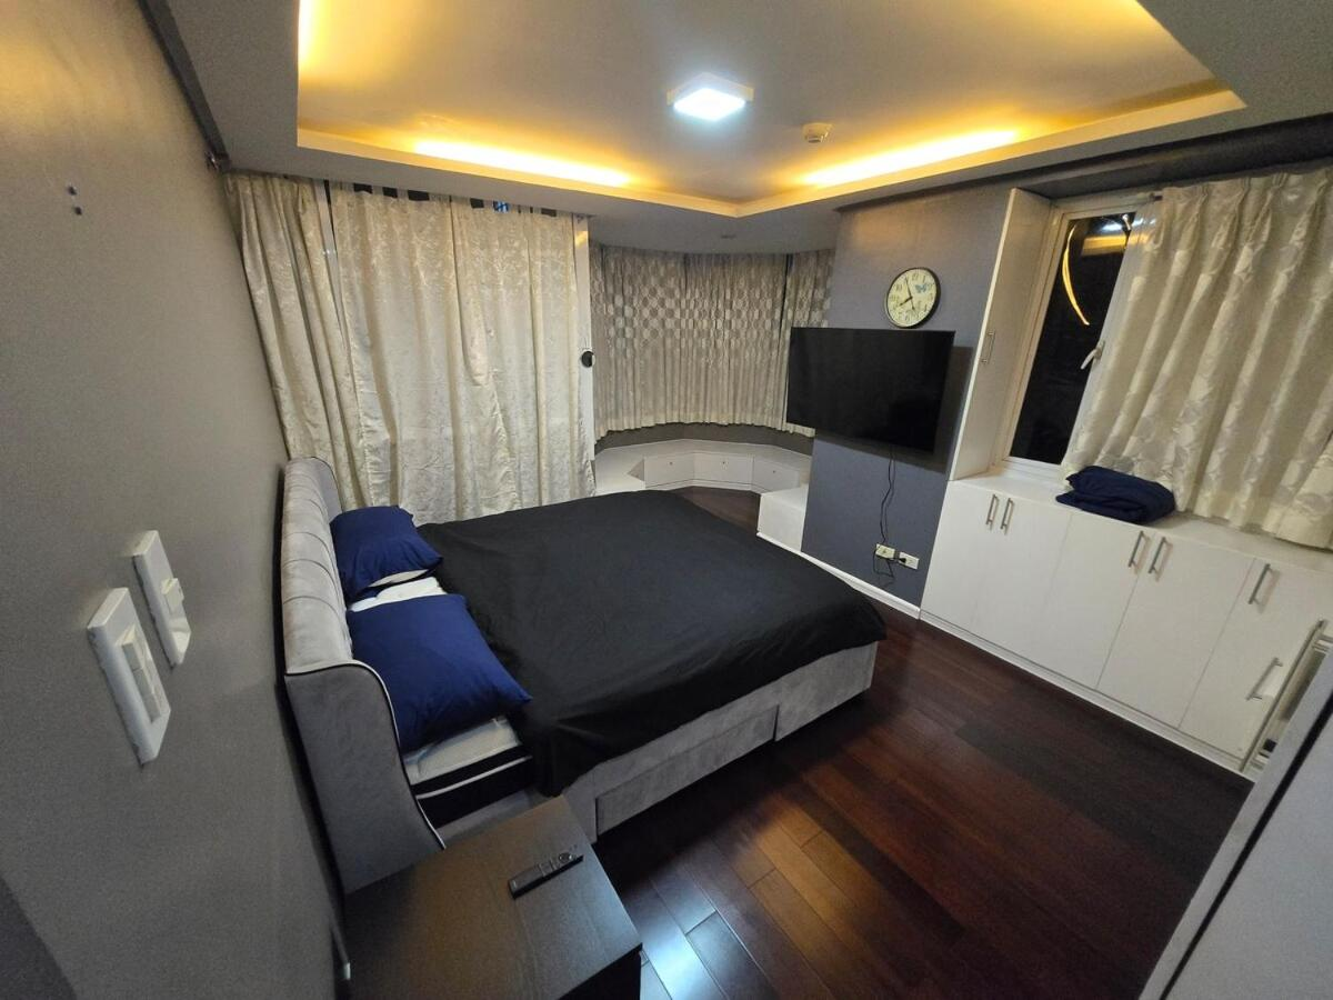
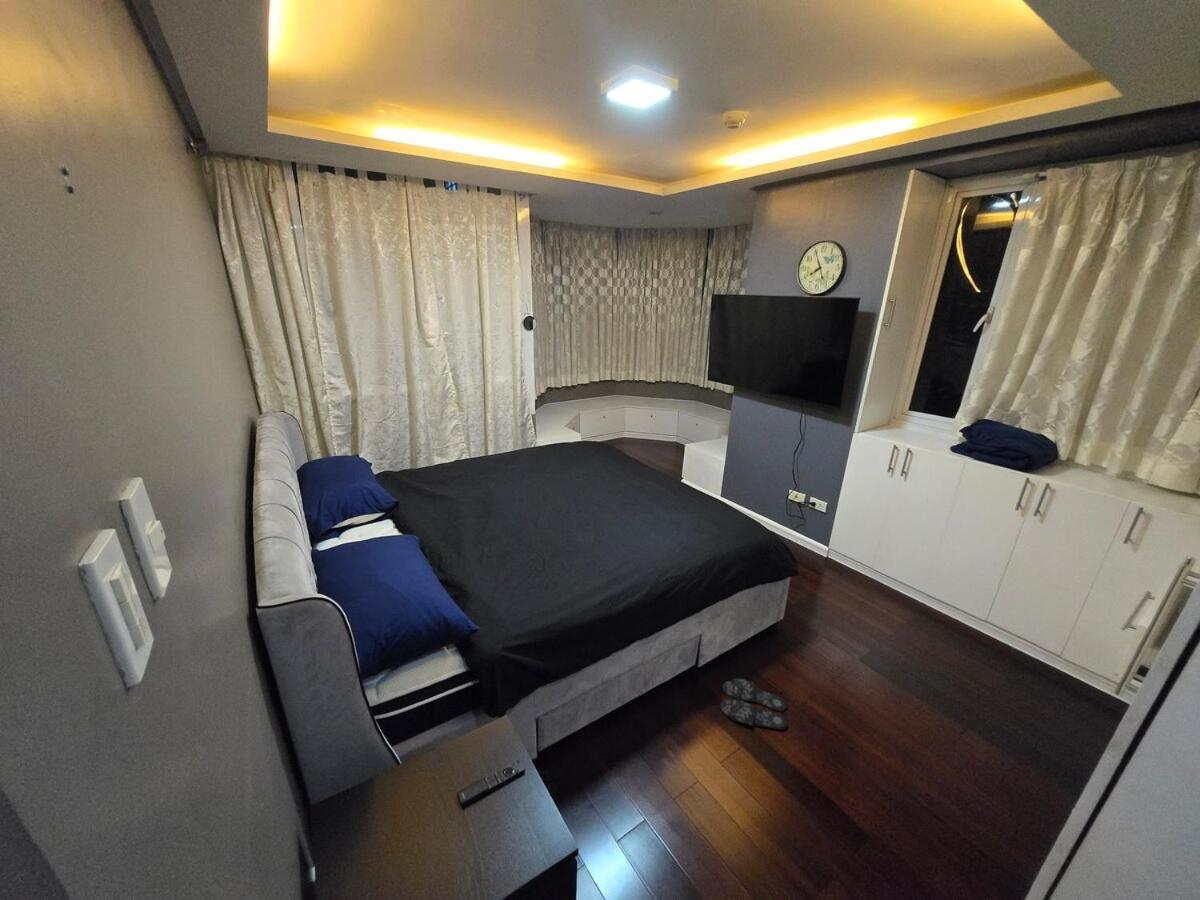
+ slippers [719,678,789,731]
